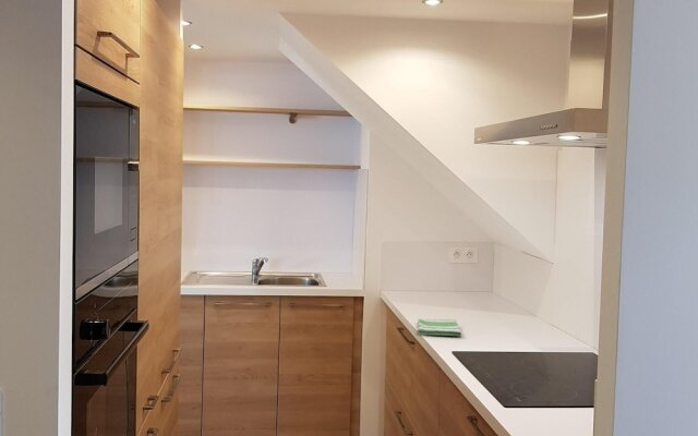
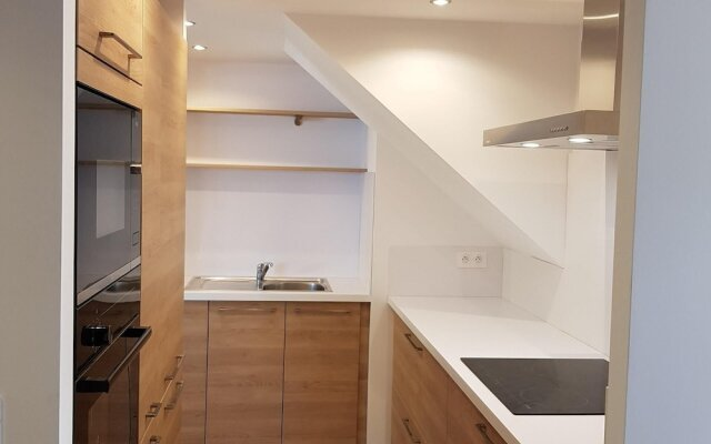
- dish towel [416,317,462,337]
